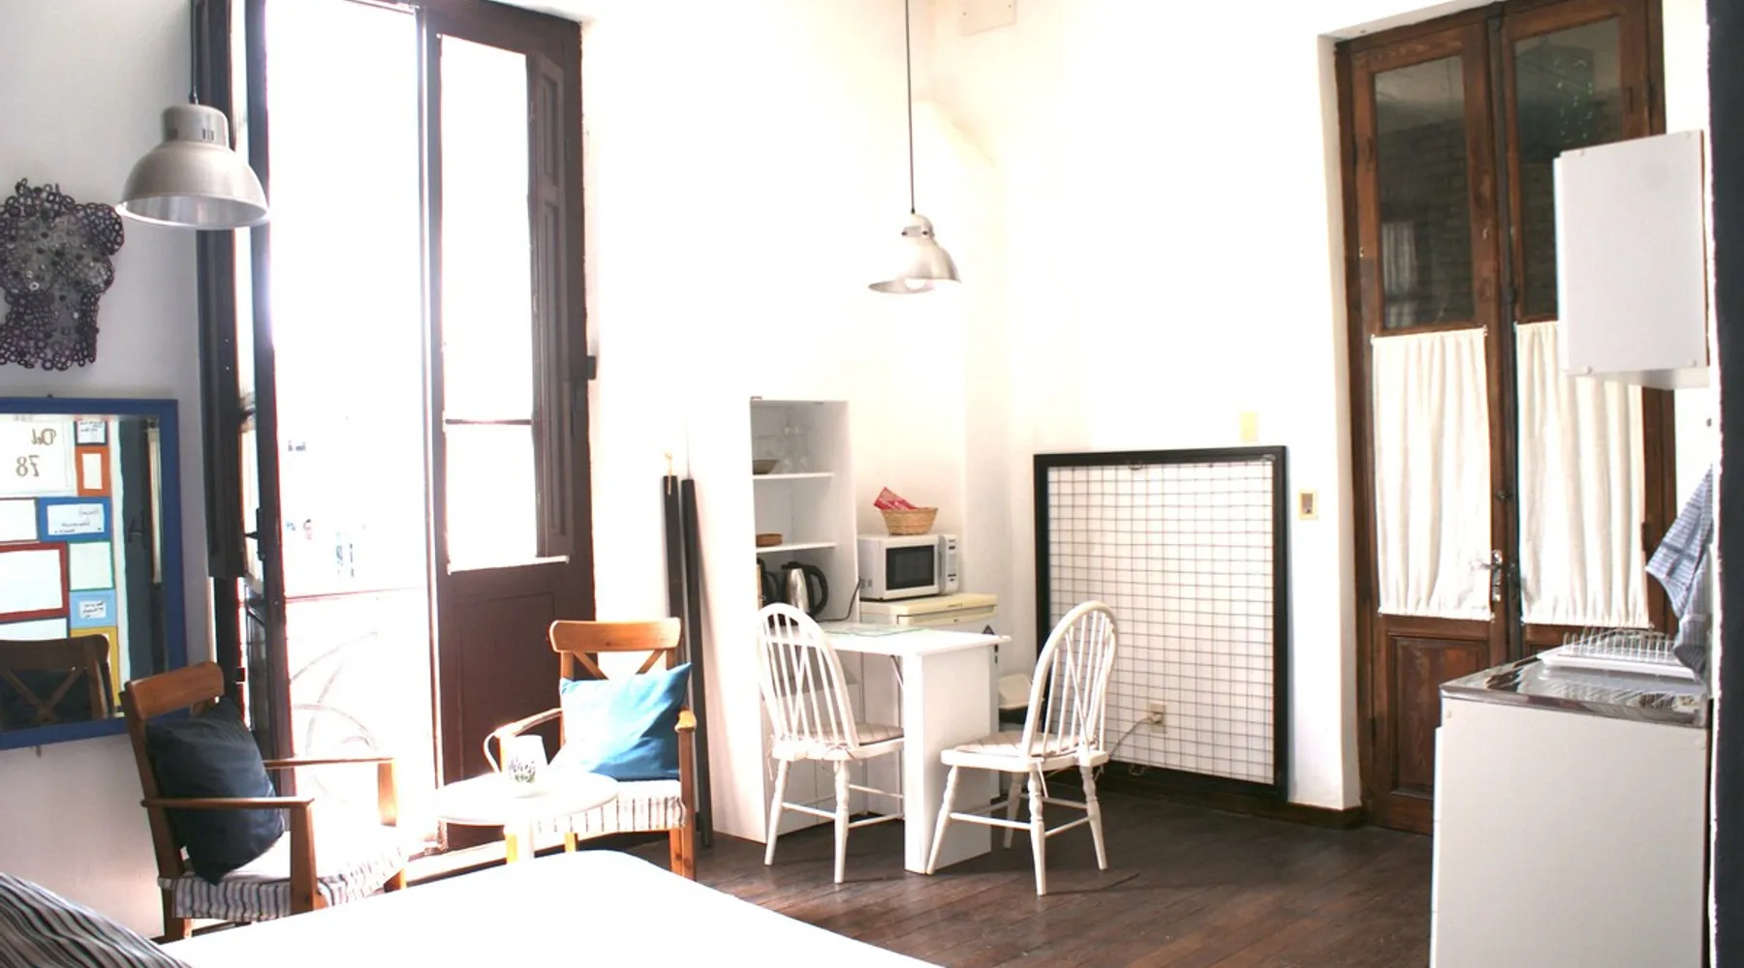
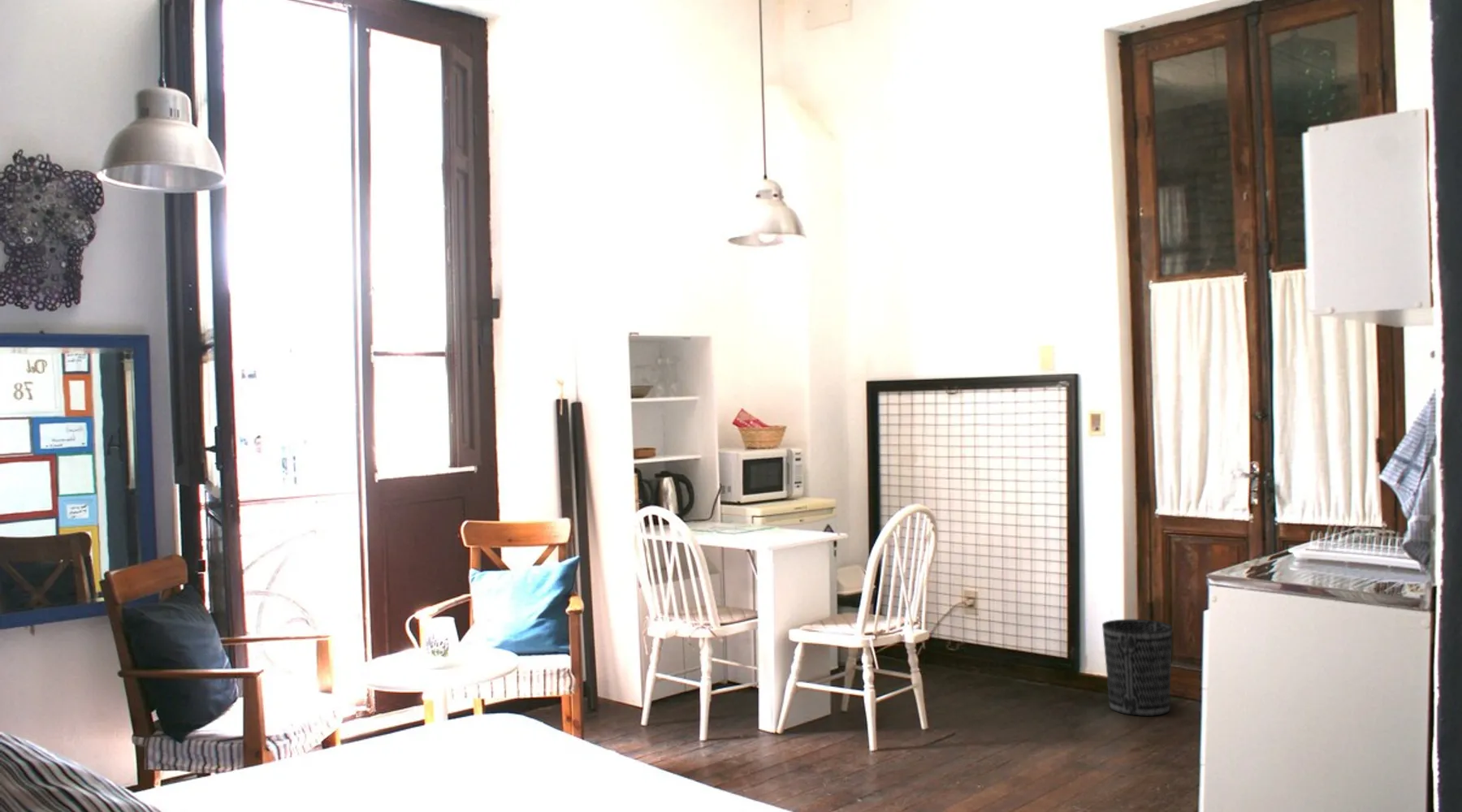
+ wastebasket [1101,619,1173,717]
